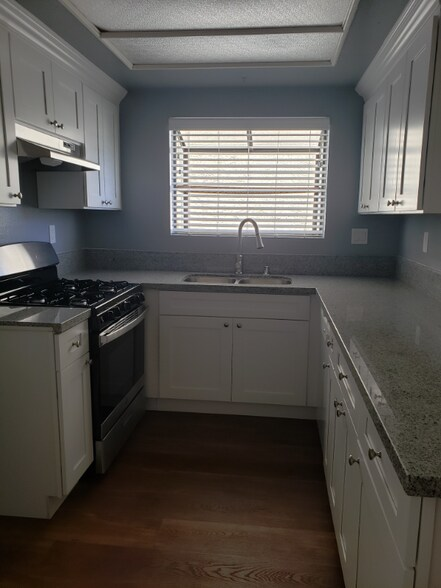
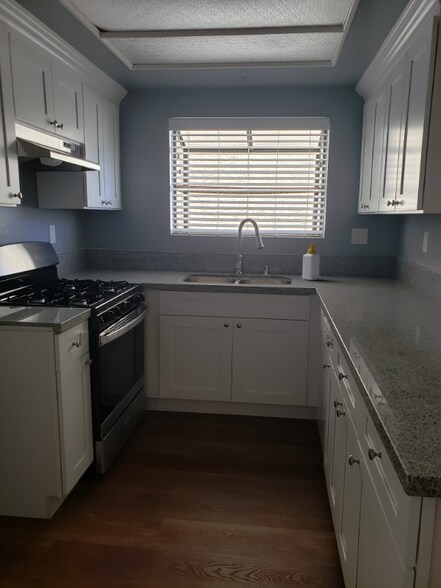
+ soap bottle [301,243,321,281]
